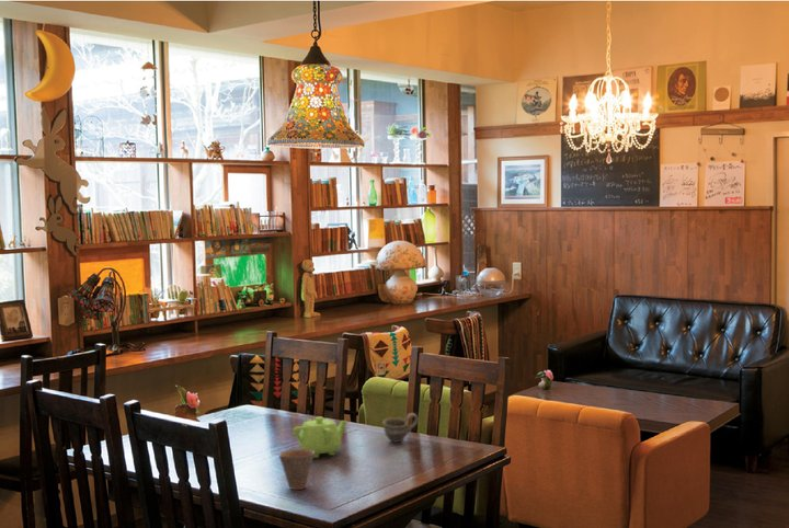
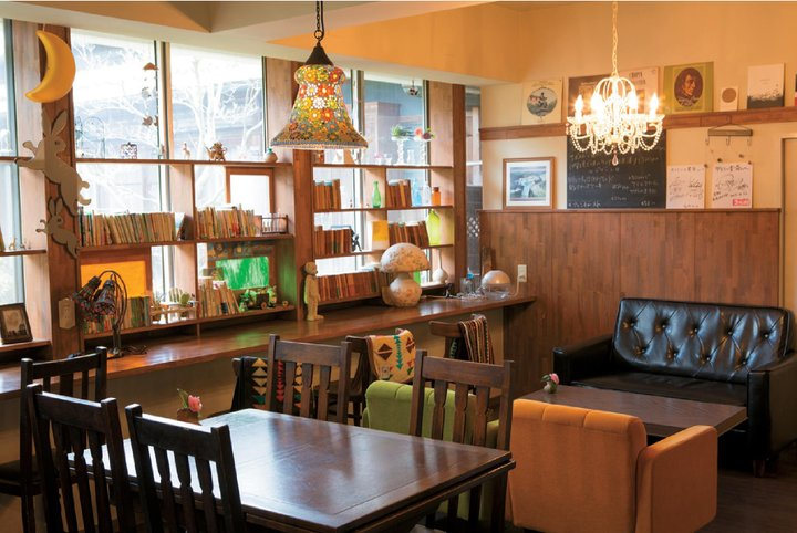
- cup [382,412,420,444]
- cup [278,448,315,491]
- teapot [291,416,347,459]
